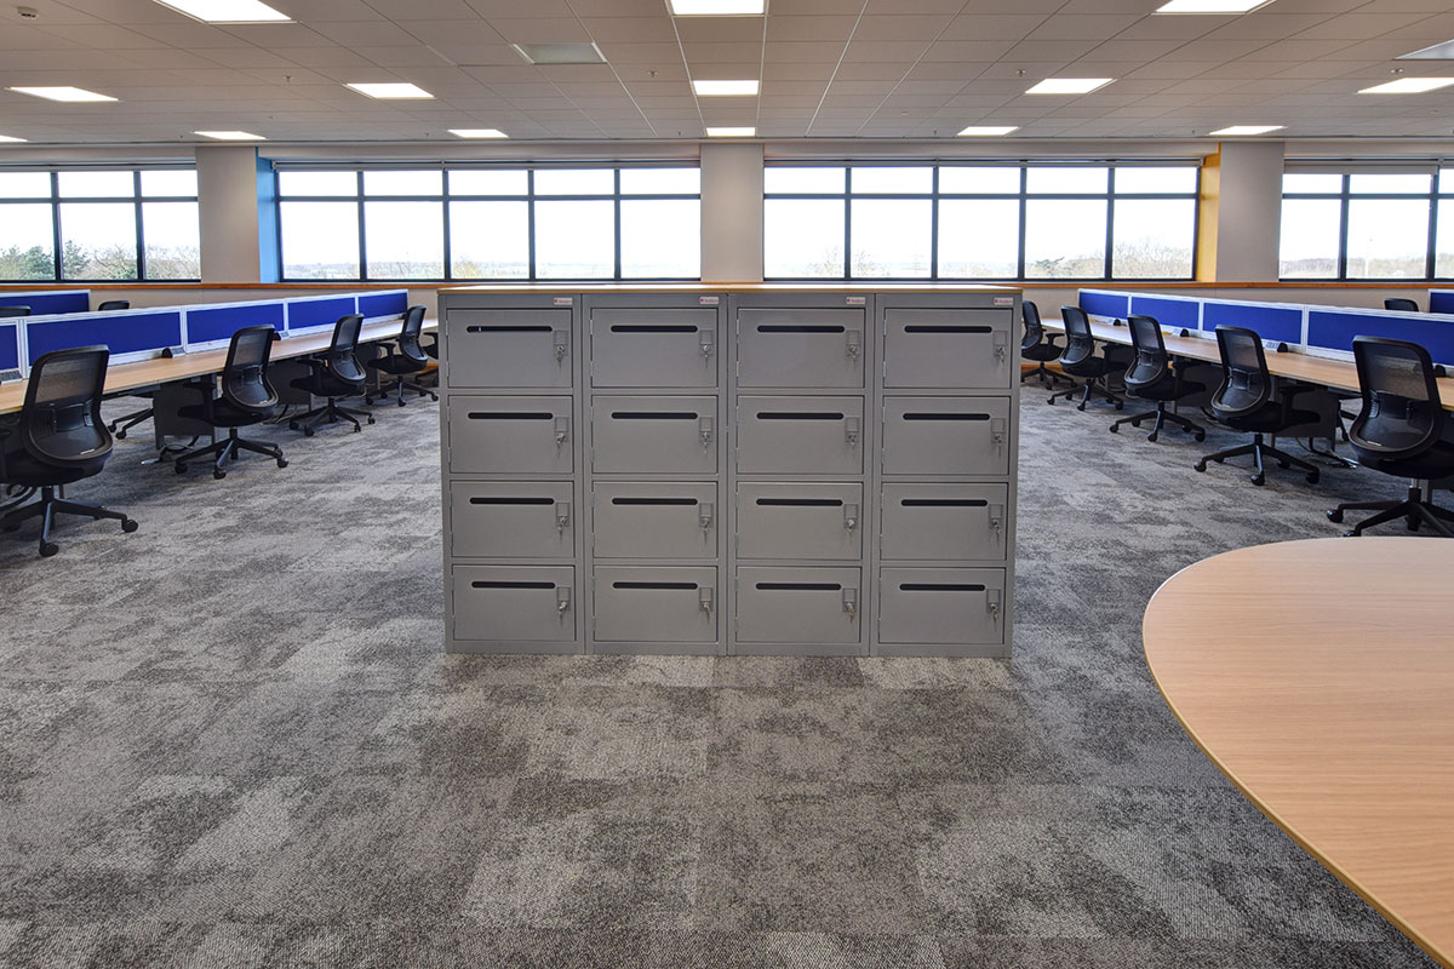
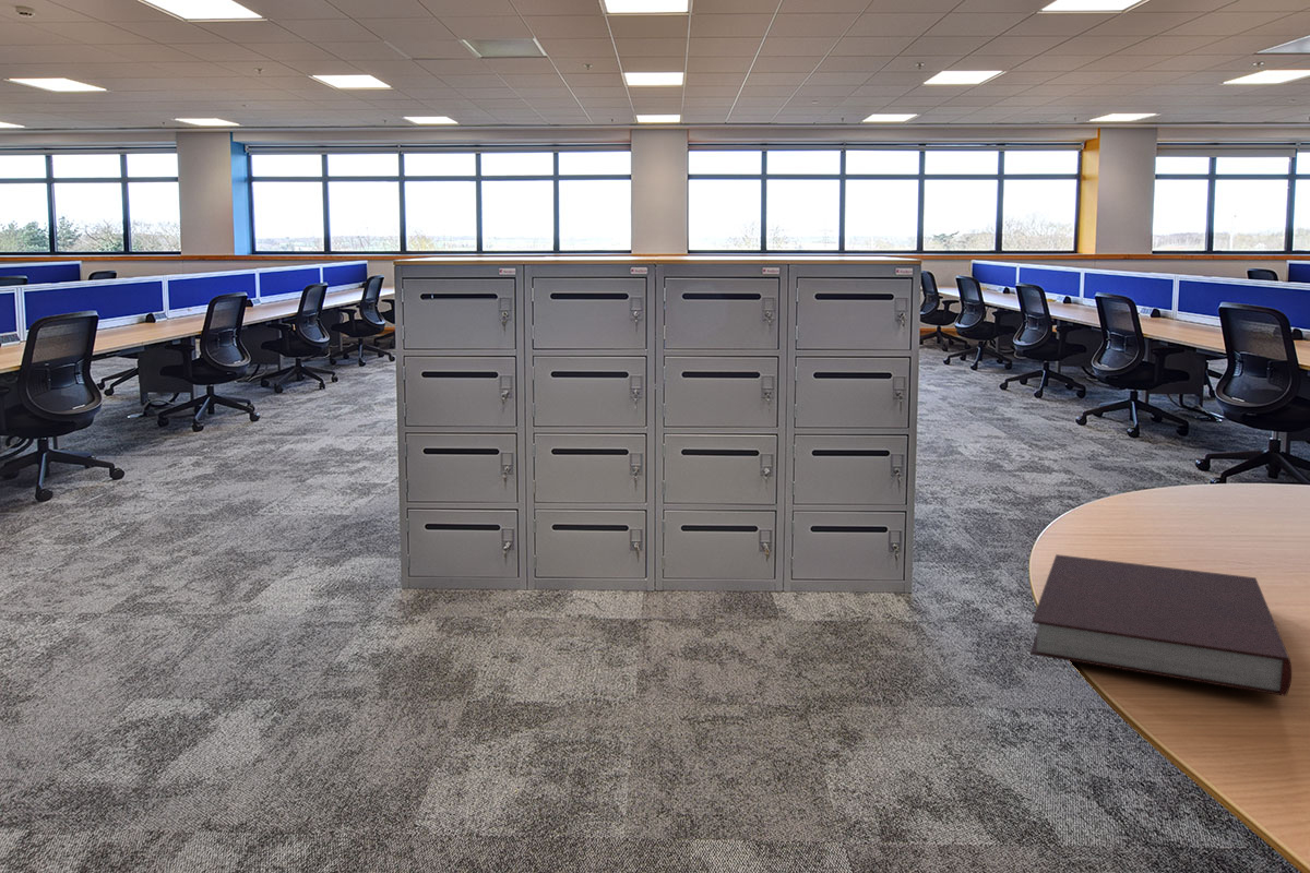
+ notebook [1028,553,1293,697]
